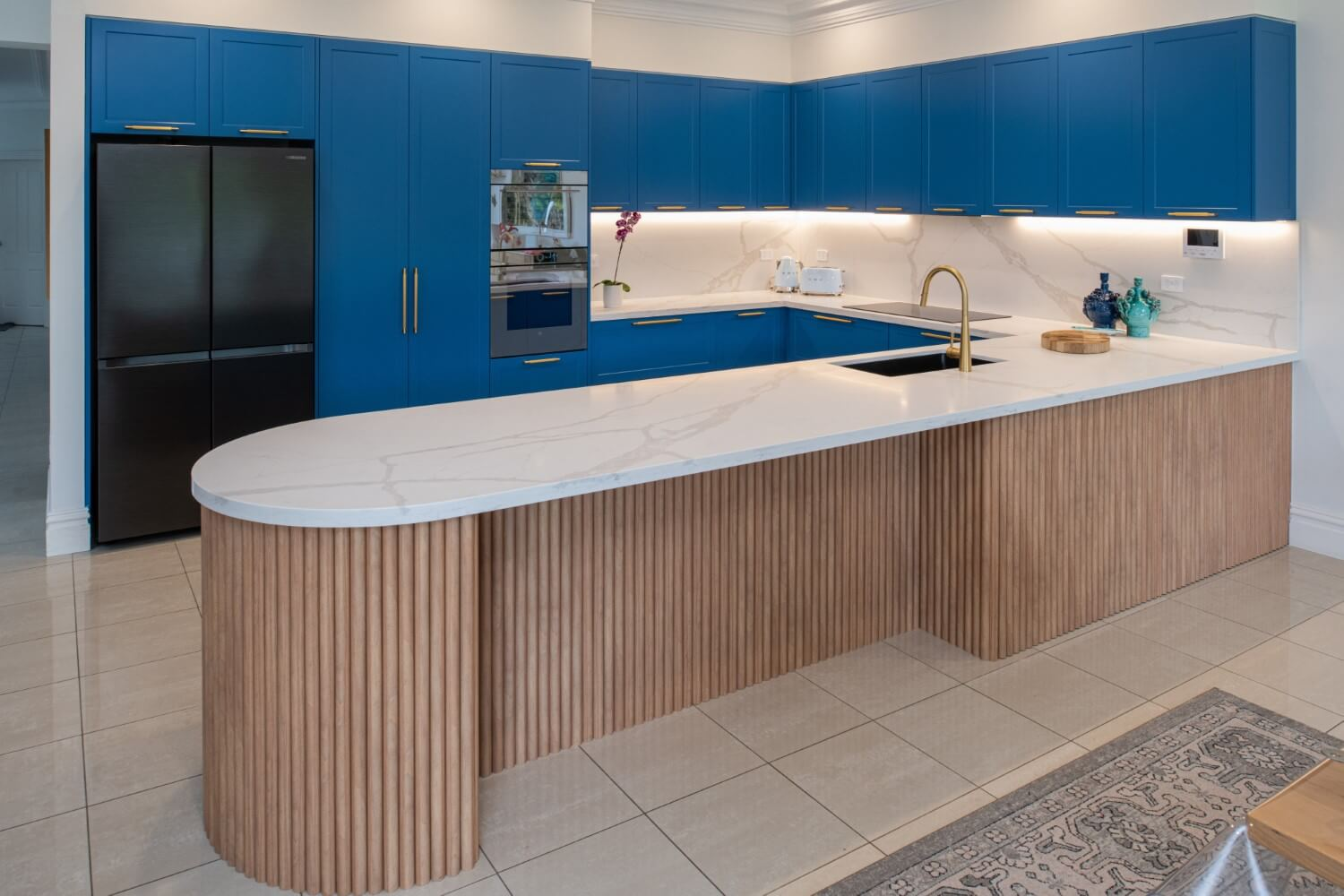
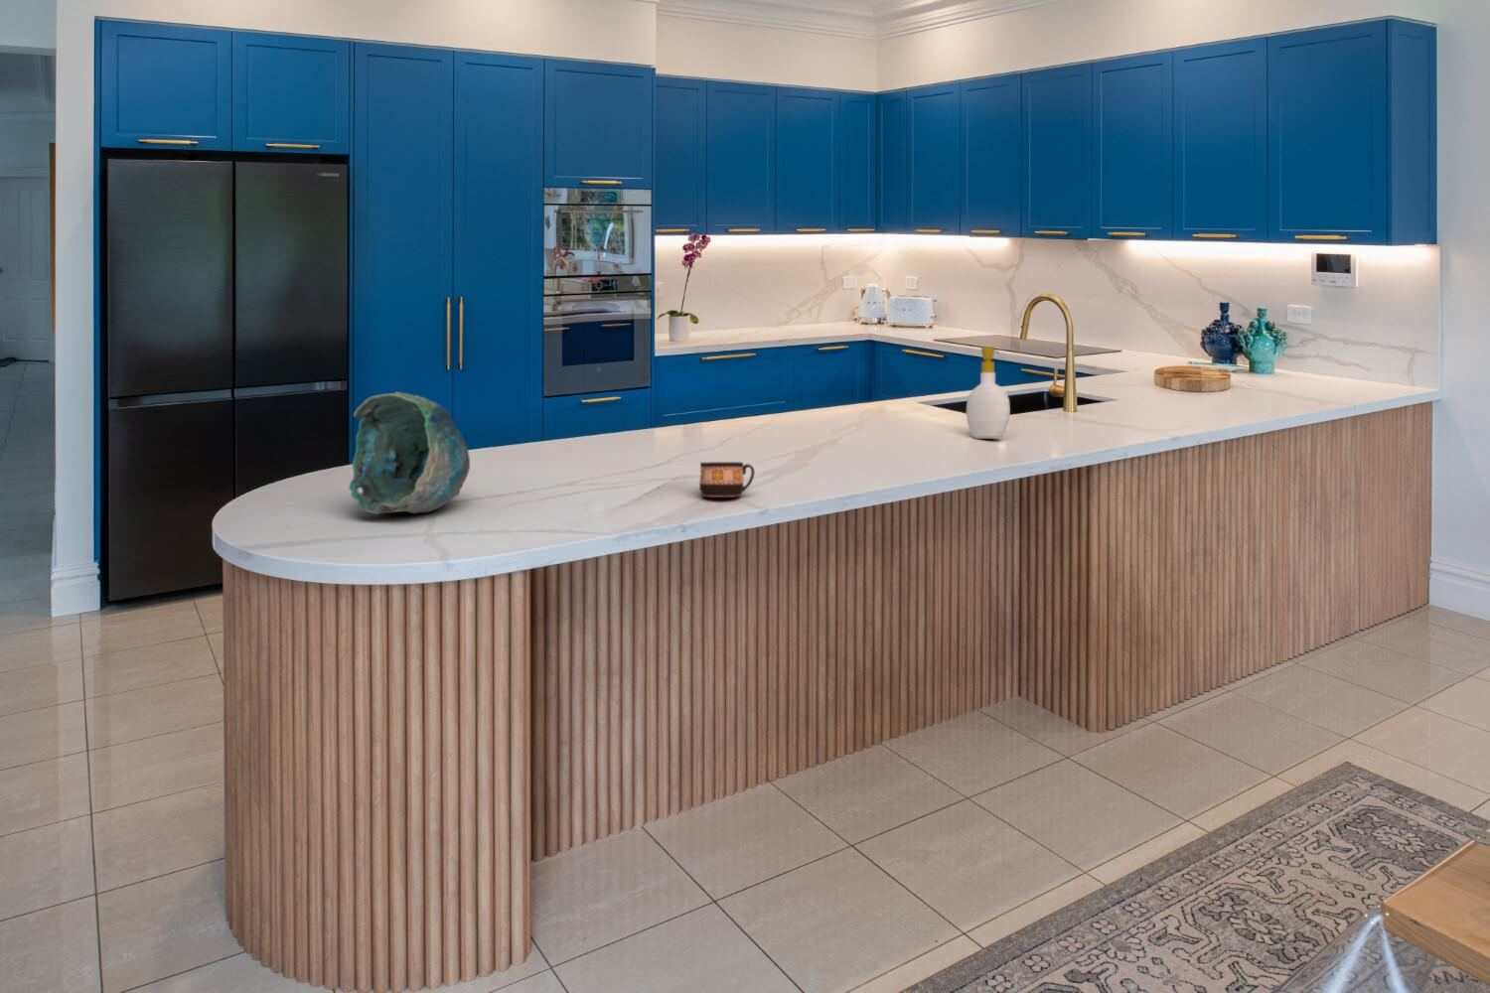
+ decorative bowl [348,391,471,515]
+ soap bottle [966,346,1011,440]
+ cup [698,461,756,499]
